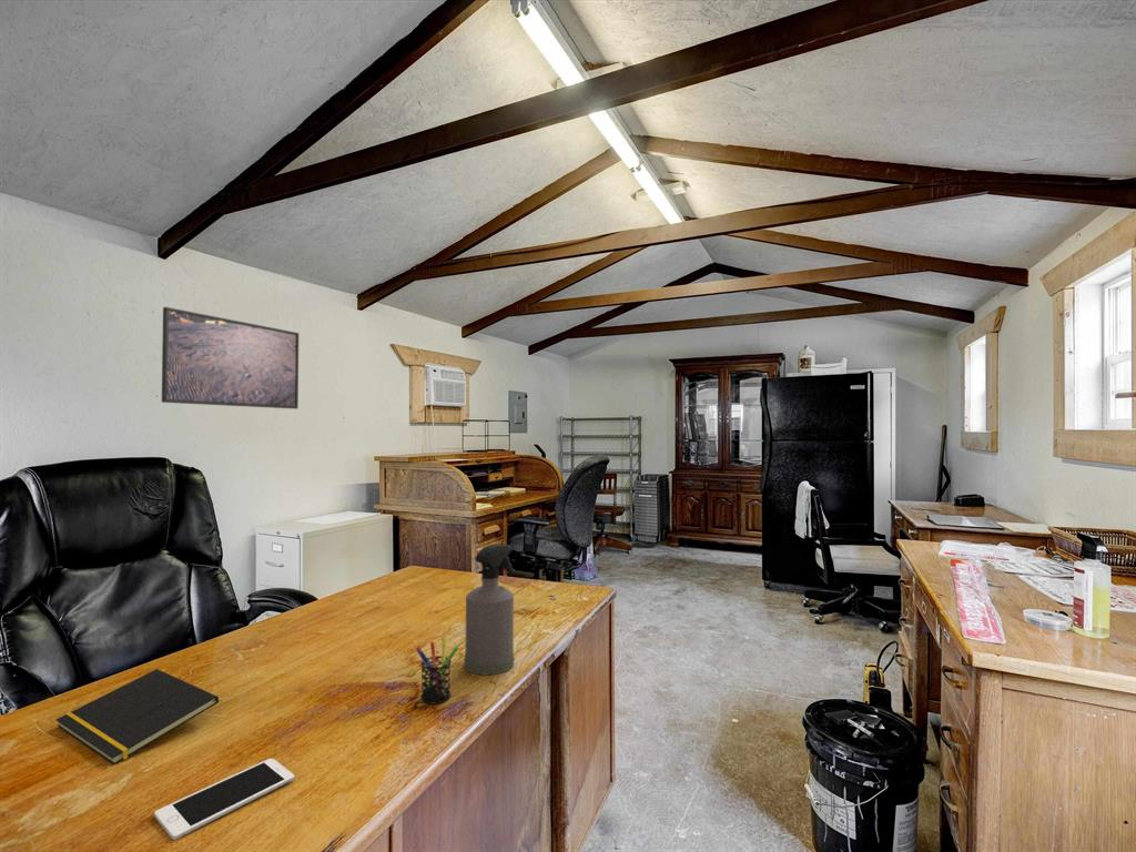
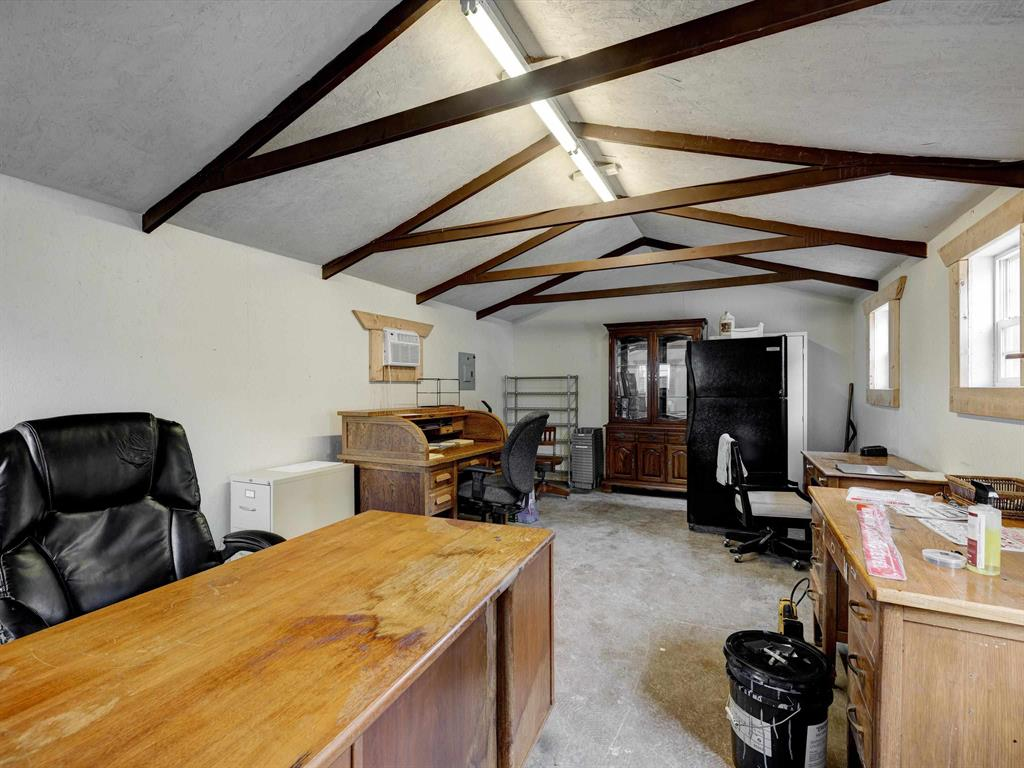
- pen holder [415,635,459,706]
- cell phone [153,758,295,841]
- spray bottle [463,542,515,676]
- notepad [54,668,220,765]
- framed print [161,306,300,410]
